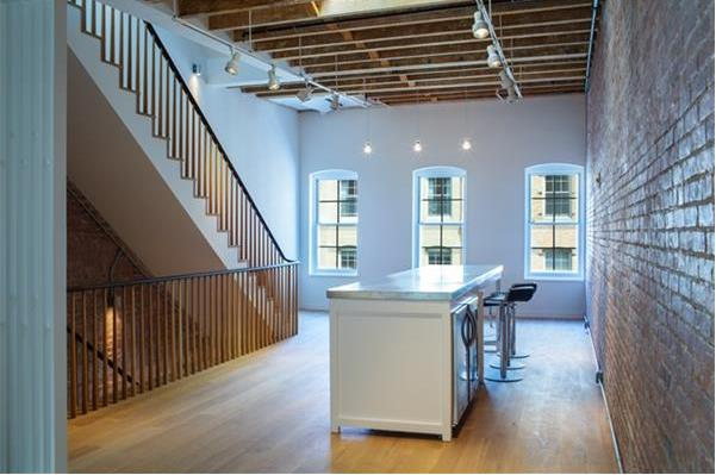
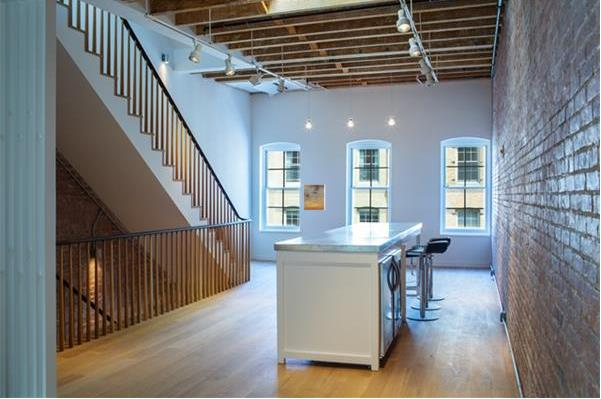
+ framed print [303,184,326,211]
